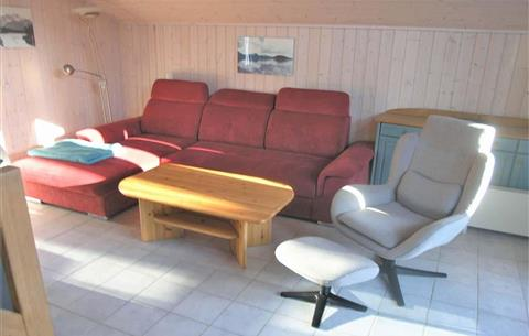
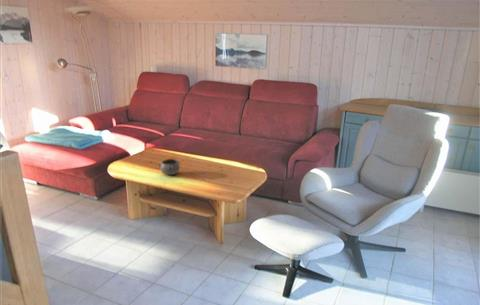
+ decorative bowl [158,158,181,176]
